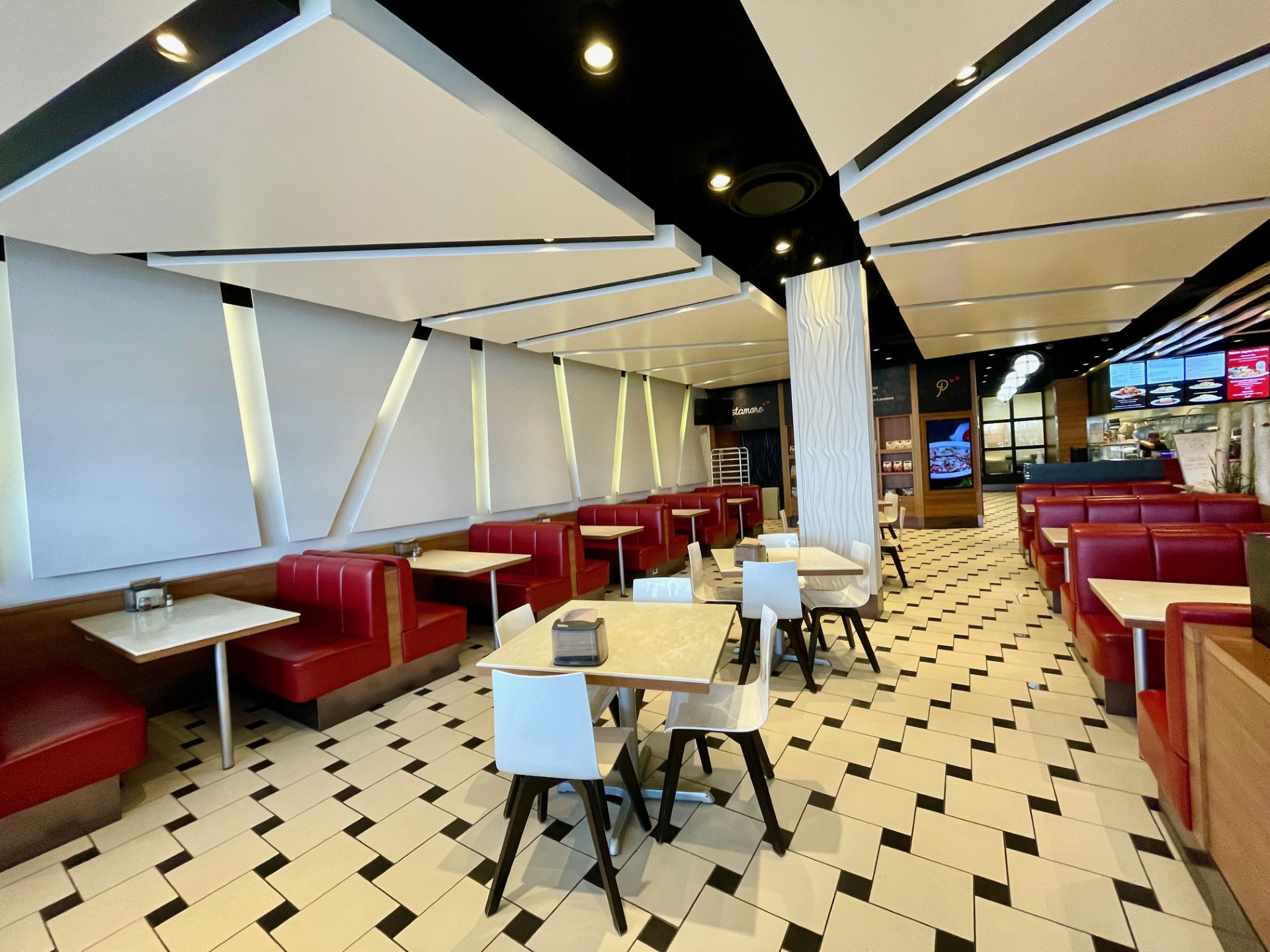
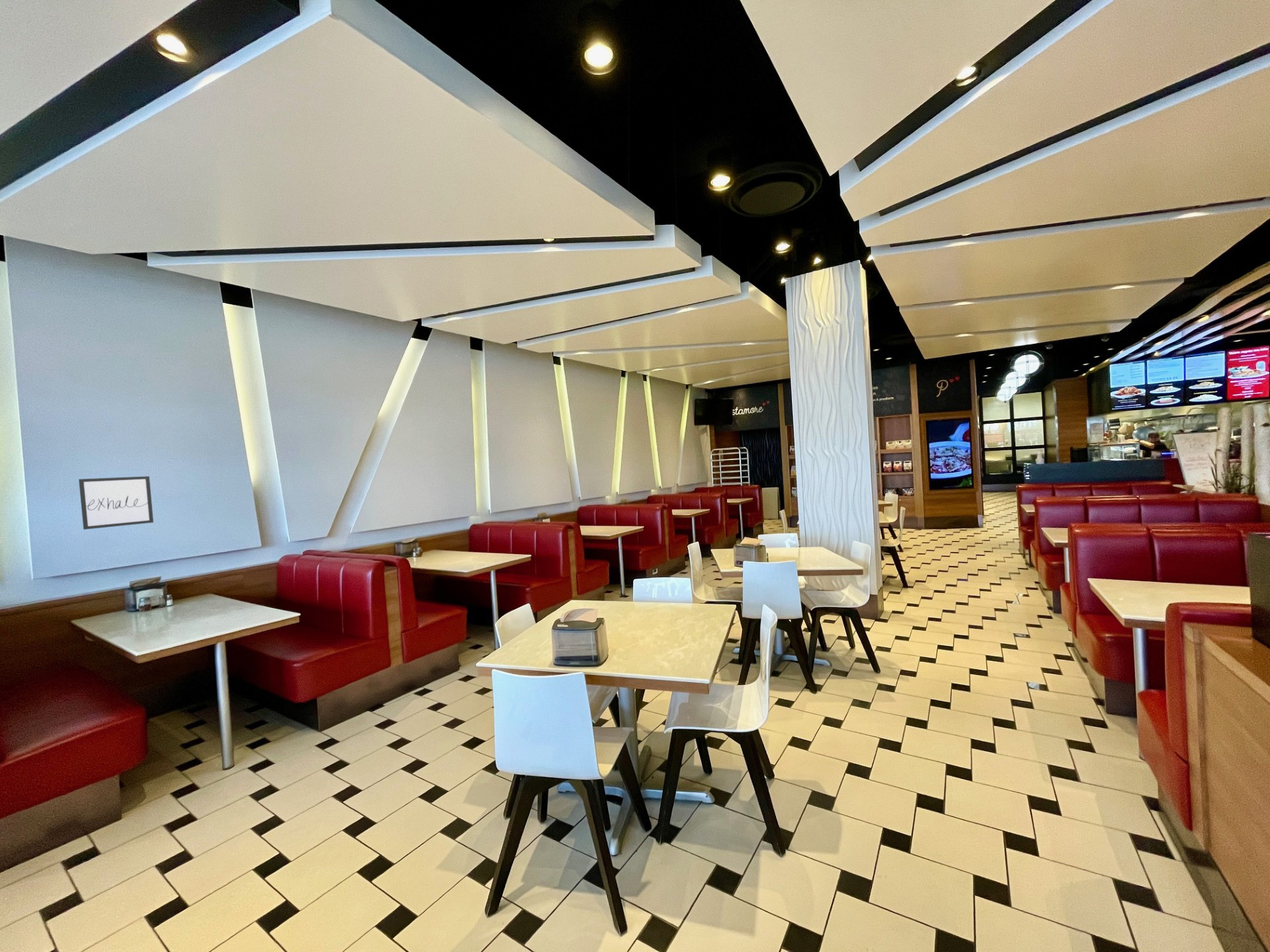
+ wall art [78,475,154,530]
